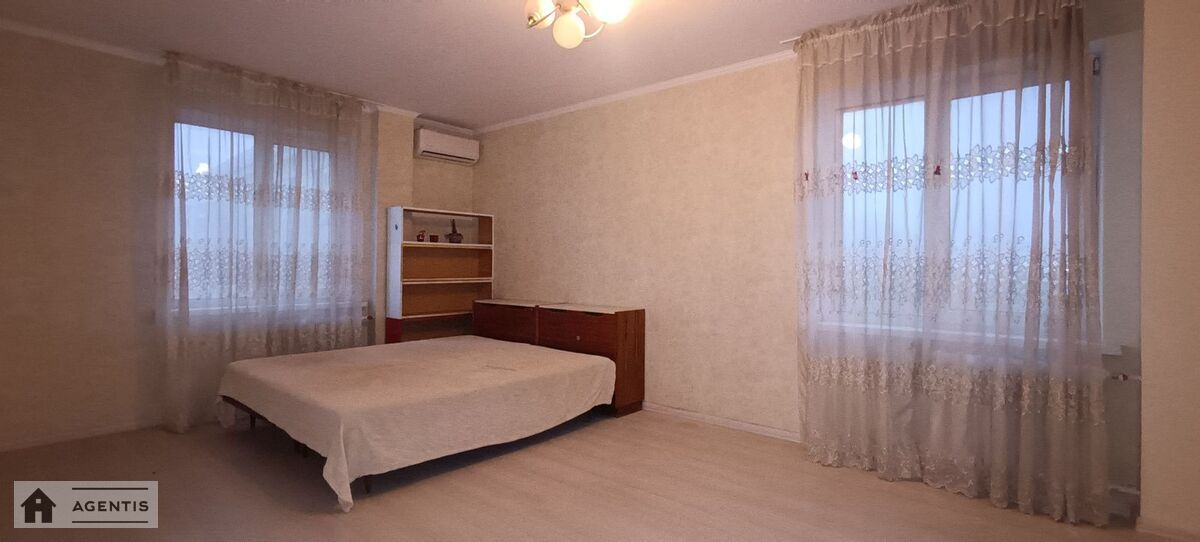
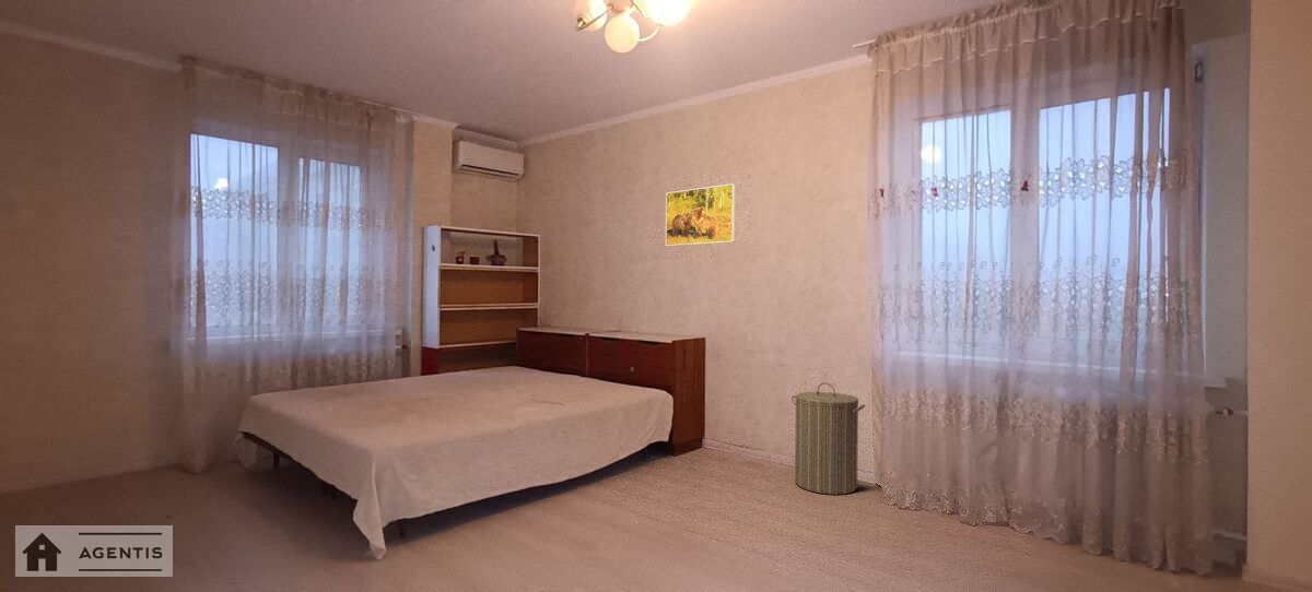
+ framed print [665,182,737,247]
+ laundry hamper [790,381,866,496]
